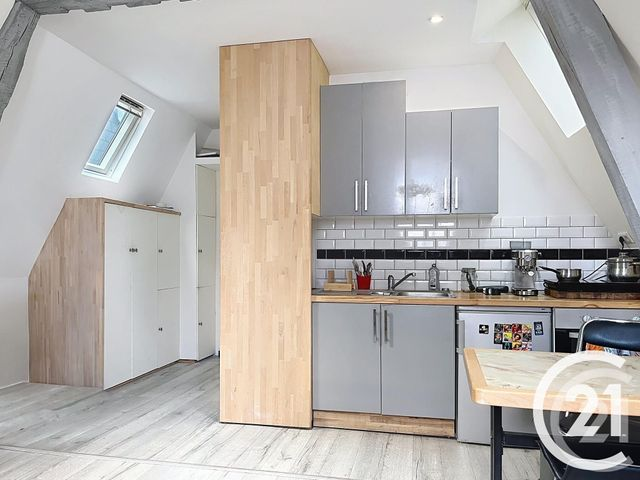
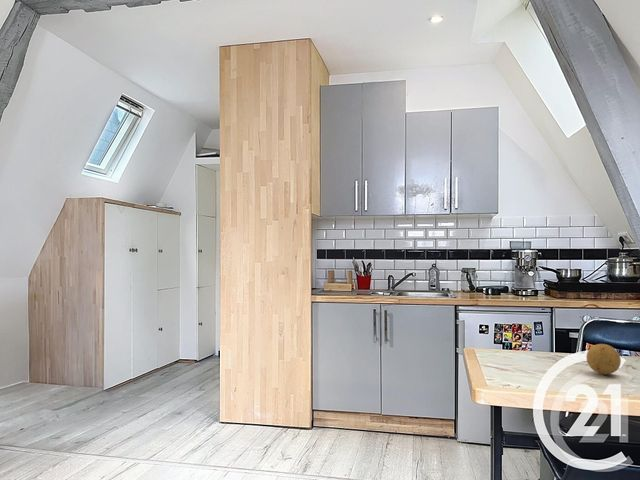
+ fruit [585,343,622,375]
